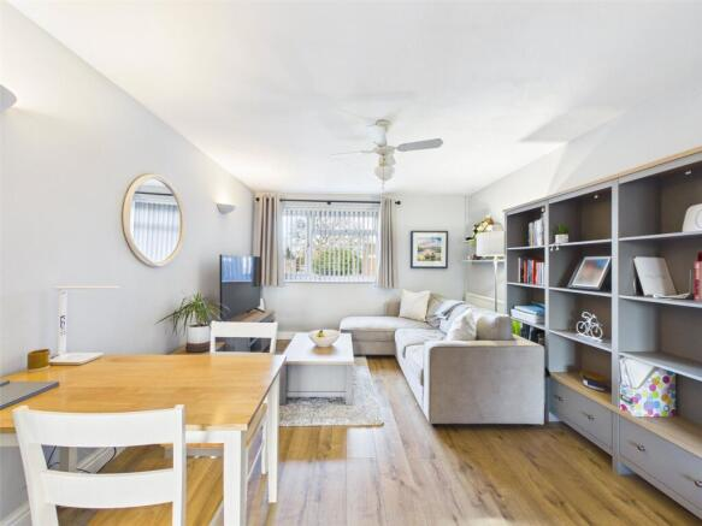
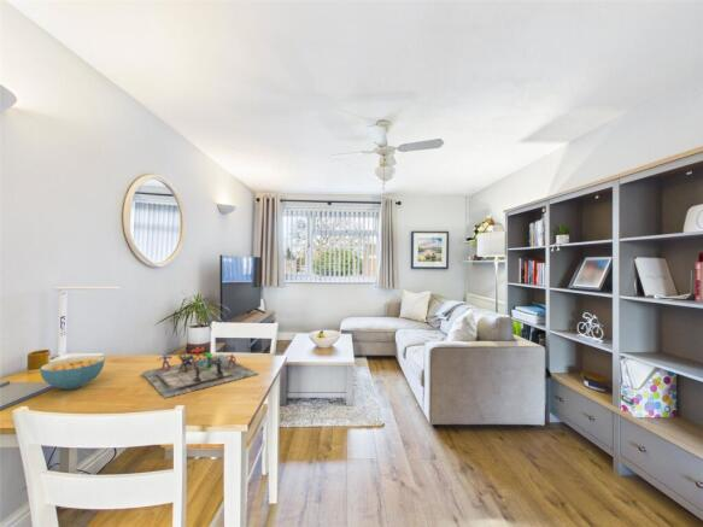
+ board game [141,346,259,399]
+ cereal bowl [39,355,106,391]
